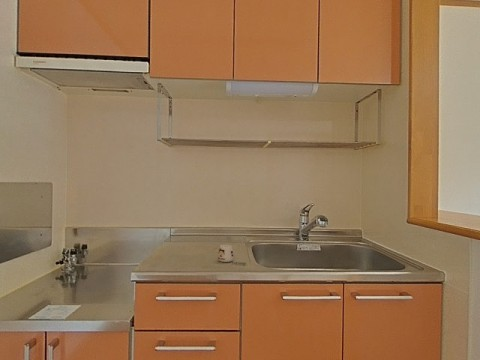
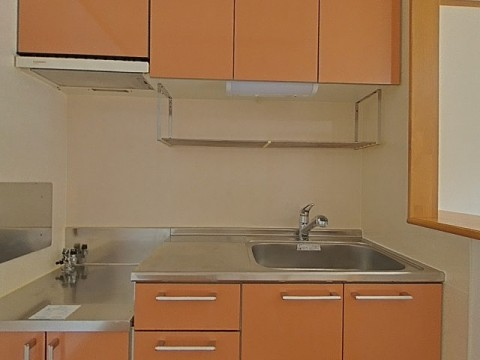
- mug [217,244,247,265]
